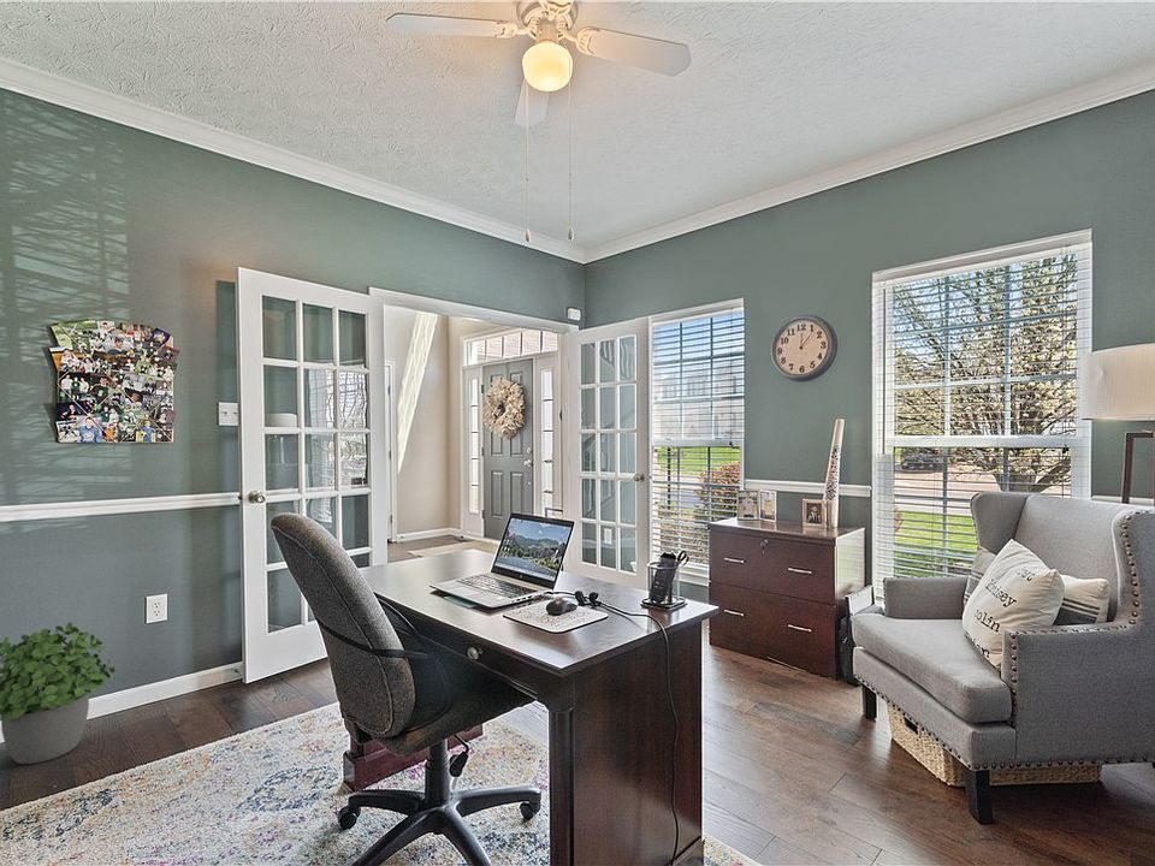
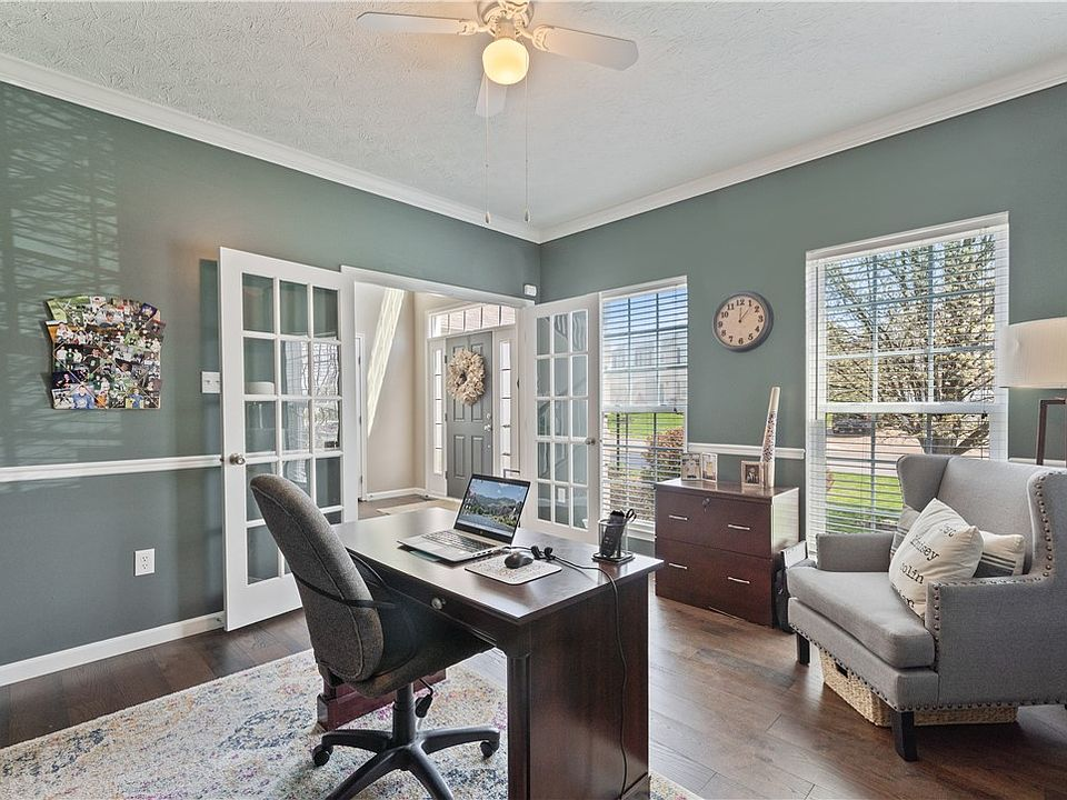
- potted plant [0,621,117,765]
